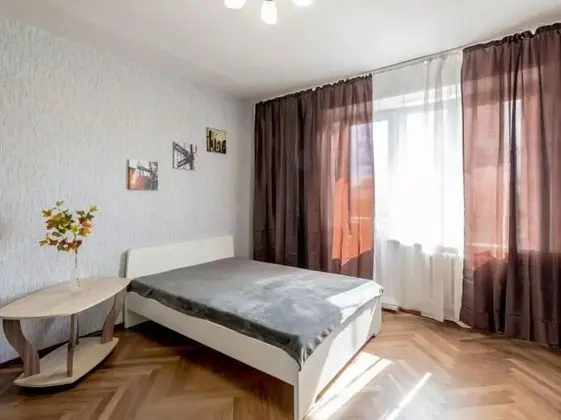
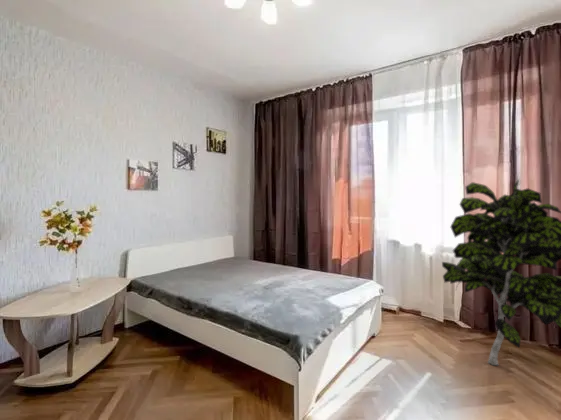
+ indoor plant [441,178,561,366]
